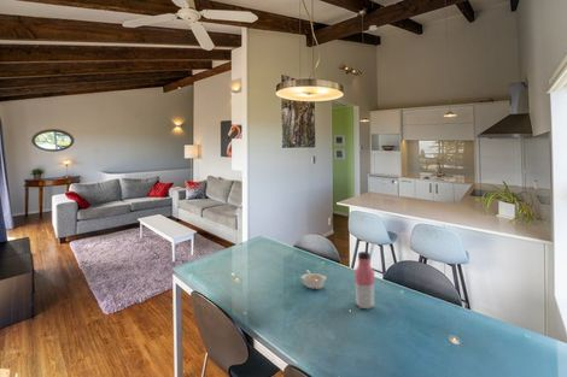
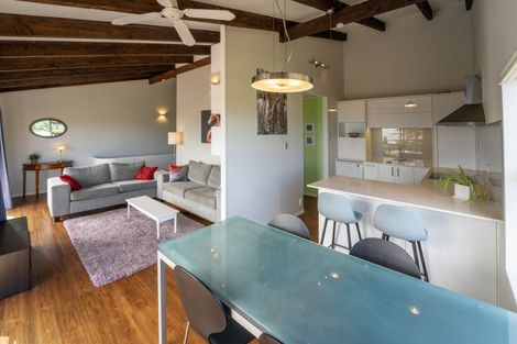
- legume [300,269,327,290]
- water bottle [353,251,376,310]
